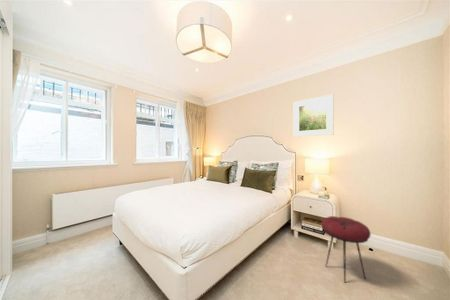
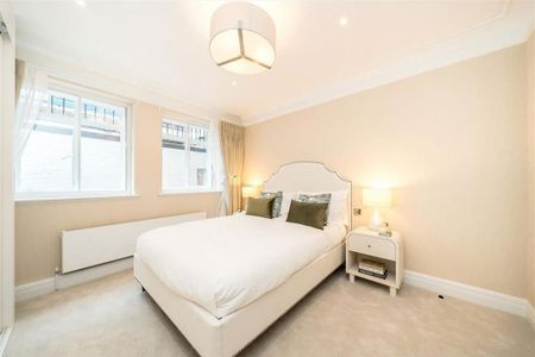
- stool [320,215,372,283]
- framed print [293,93,334,138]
